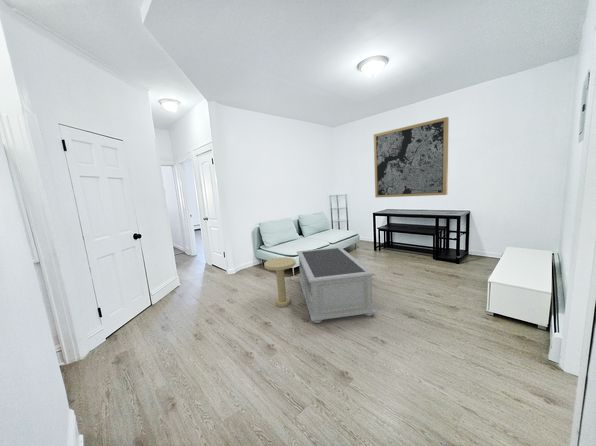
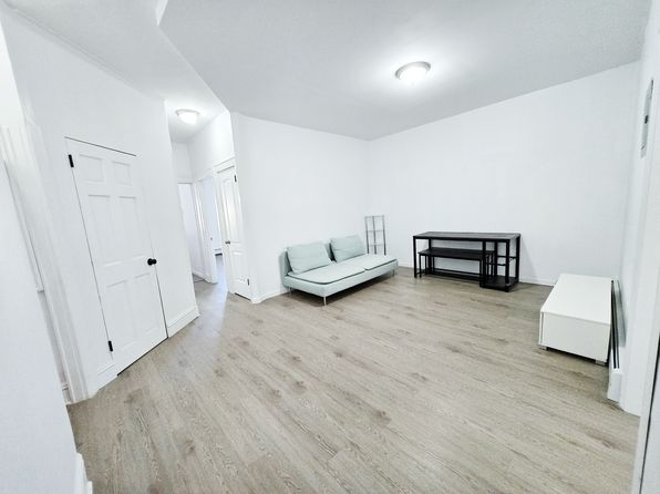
- side table [263,256,297,308]
- coffee table [296,246,377,324]
- wall art [373,116,450,199]
